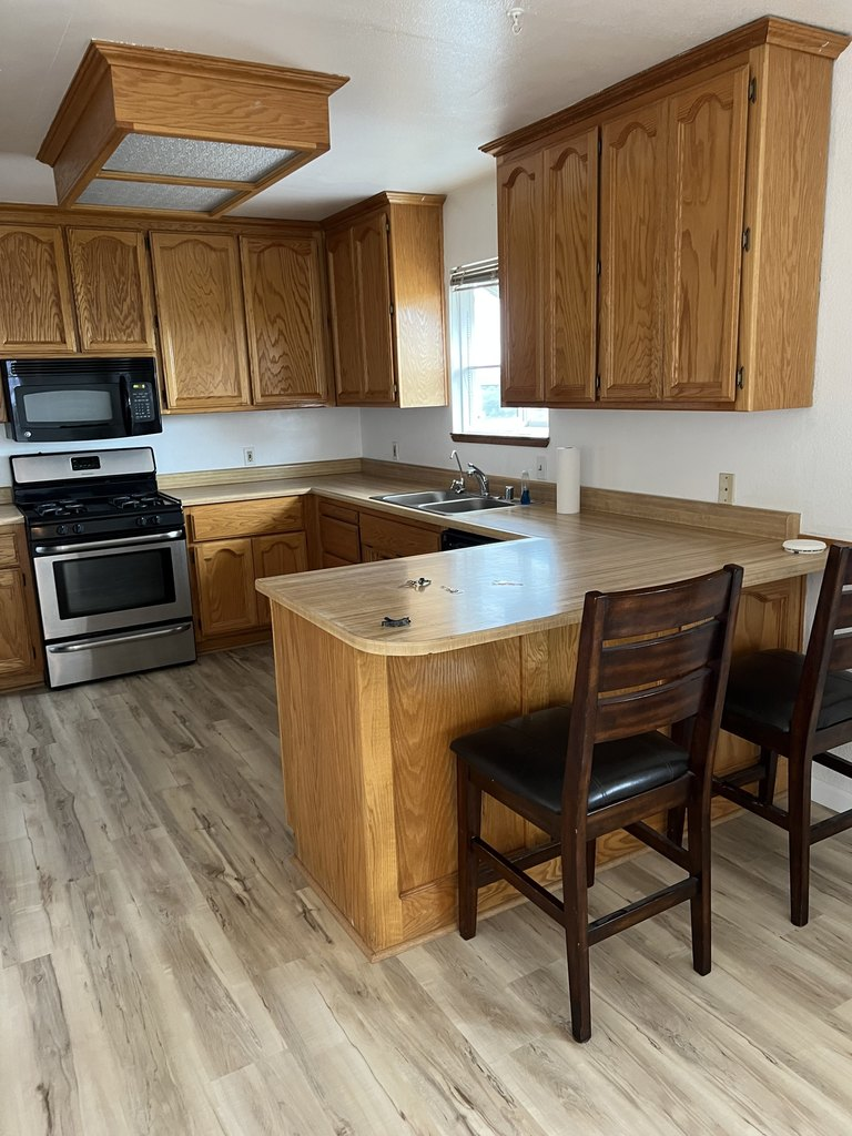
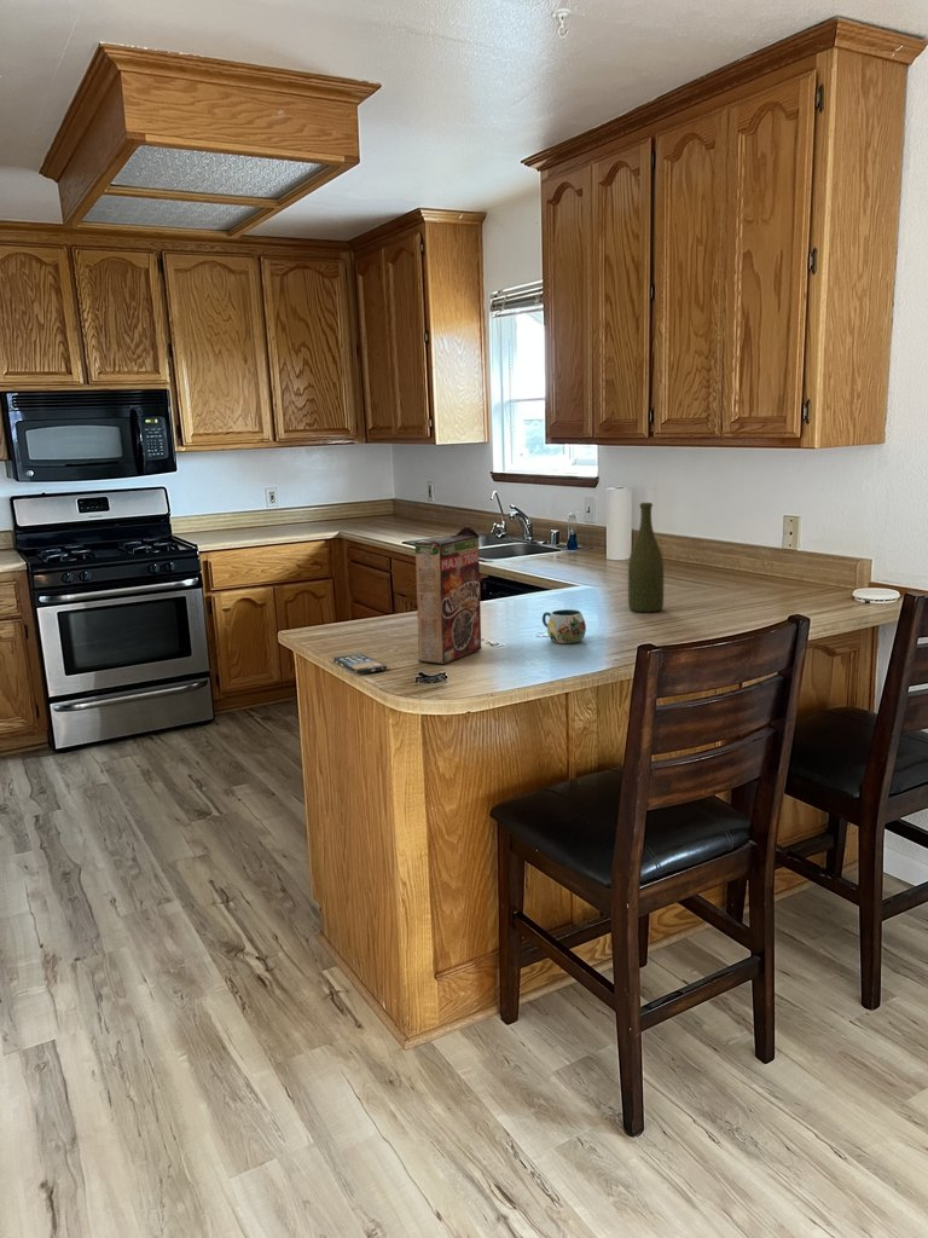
+ cereal box [413,526,483,665]
+ bottle [627,502,665,613]
+ smartphone [332,653,388,675]
+ mug [541,608,587,644]
